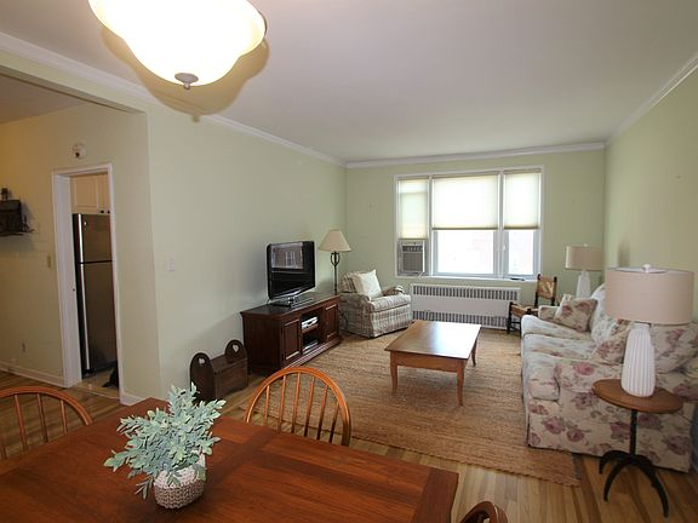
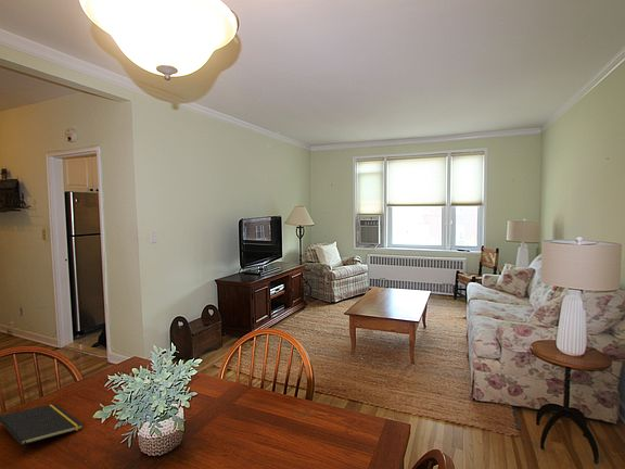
+ notepad [0,403,84,457]
